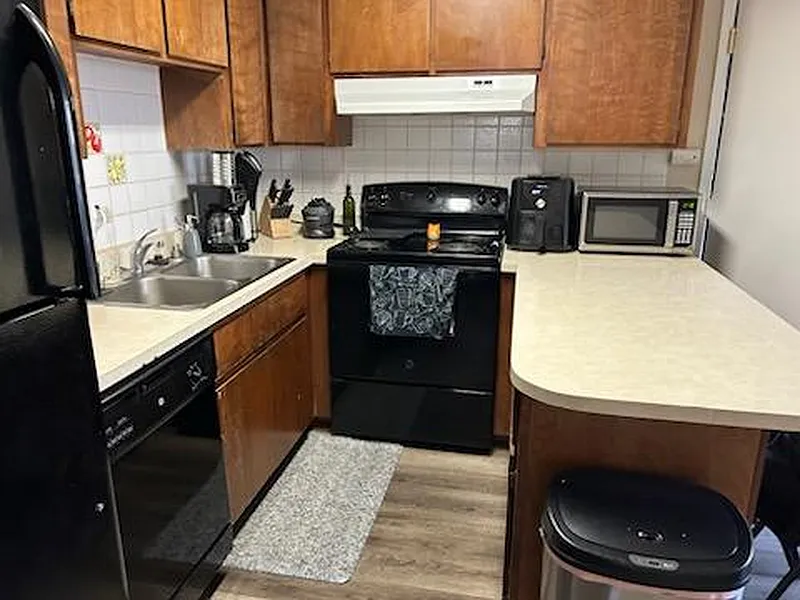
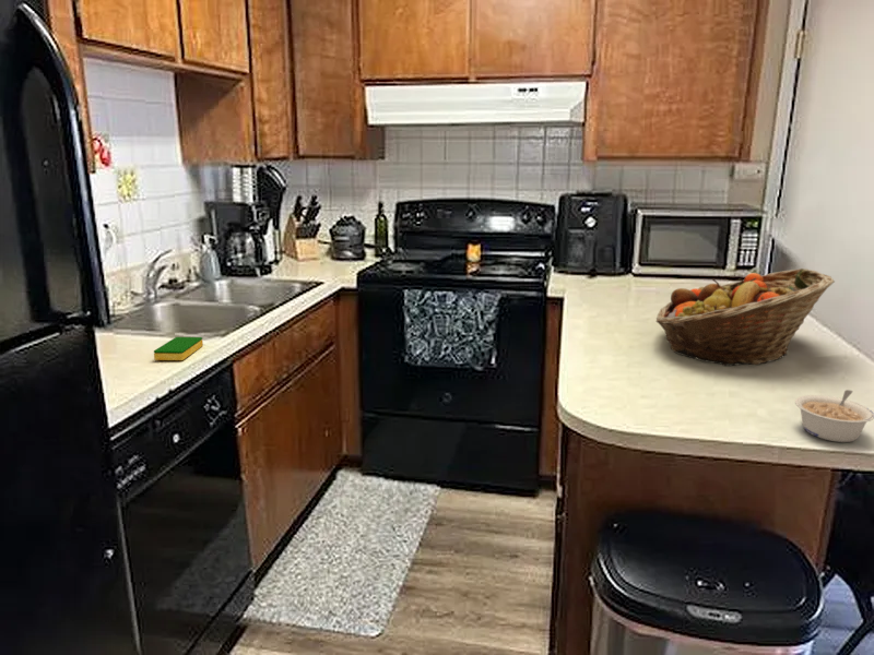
+ legume [794,389,874,443]
+ fruit basket [656,267,836,367]
+ dish sponge [153,336,204,361]
